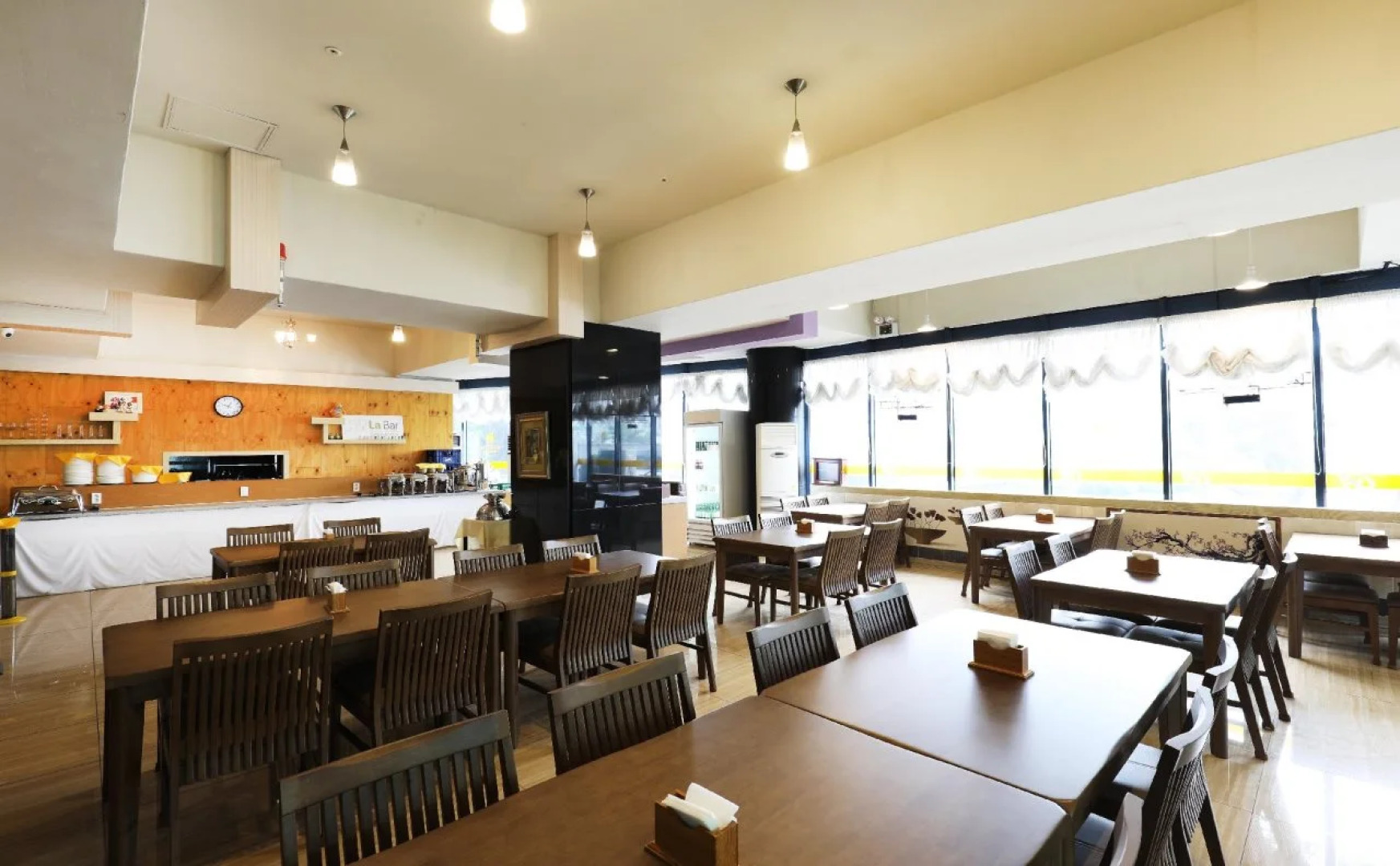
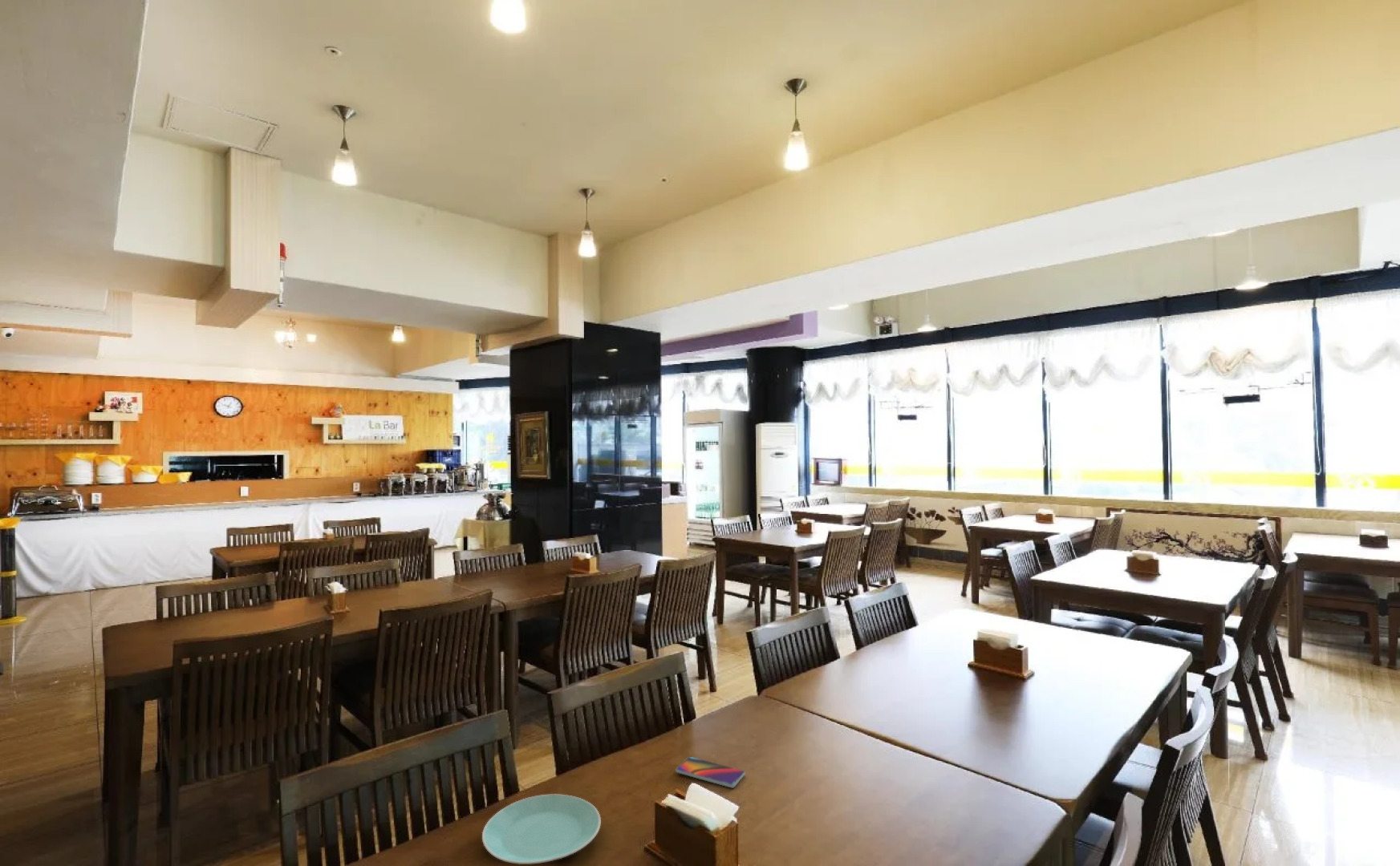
+ plate [481,794,602,865]
+ smartphone [675,756,746,788]
